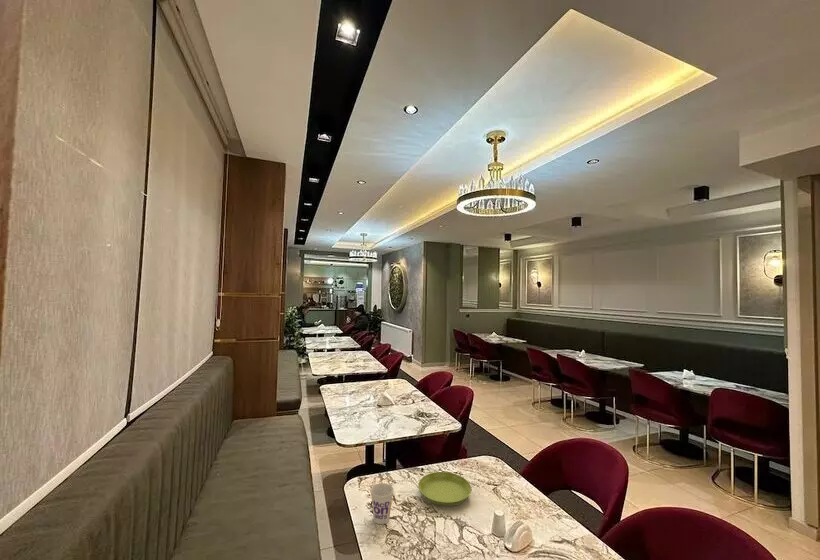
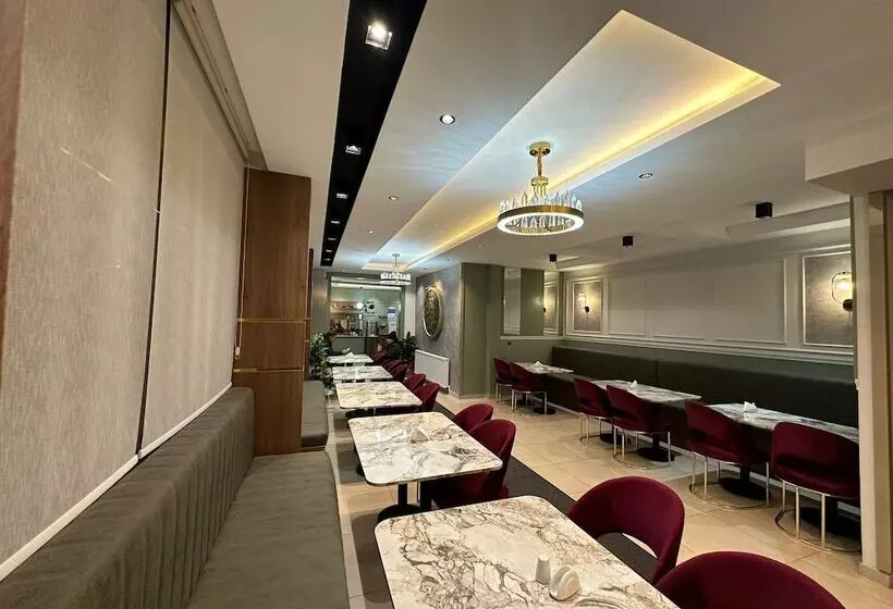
- saucer [417,471,472,507]
- cup [370,482,395,525]
